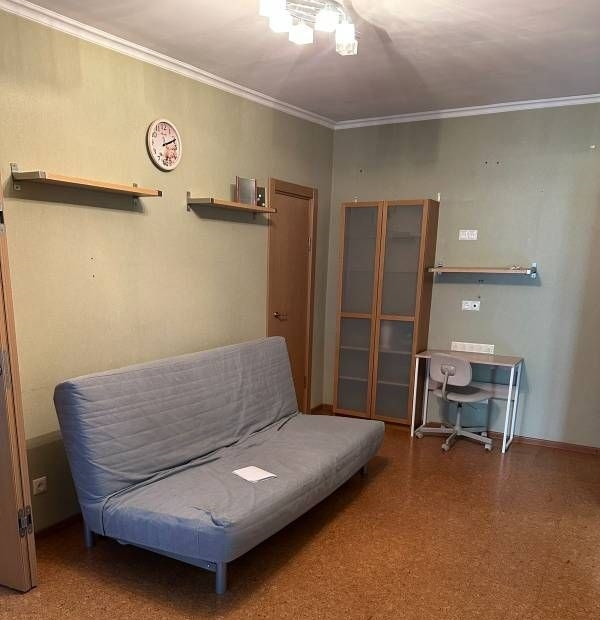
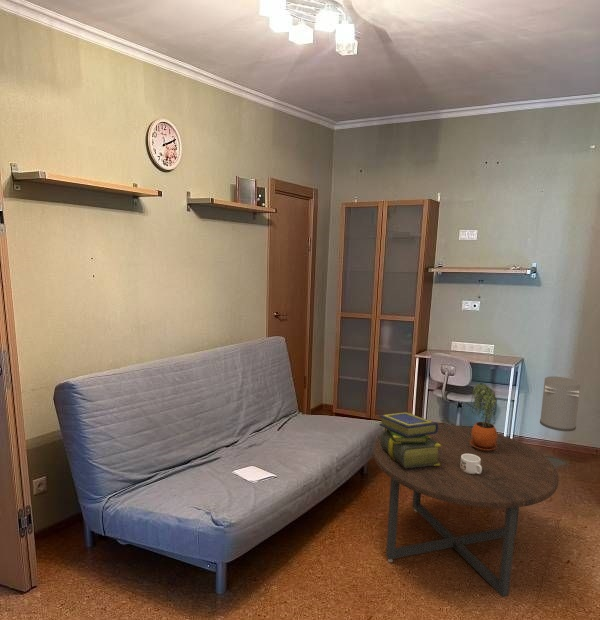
+ stack of books [378,411,441,468]
+ mug [460,454,482,474]
+ coffee table [372,423,560,598]
+ potted plant [469,382,498,451]
+ trash can [539,376,582,470]
